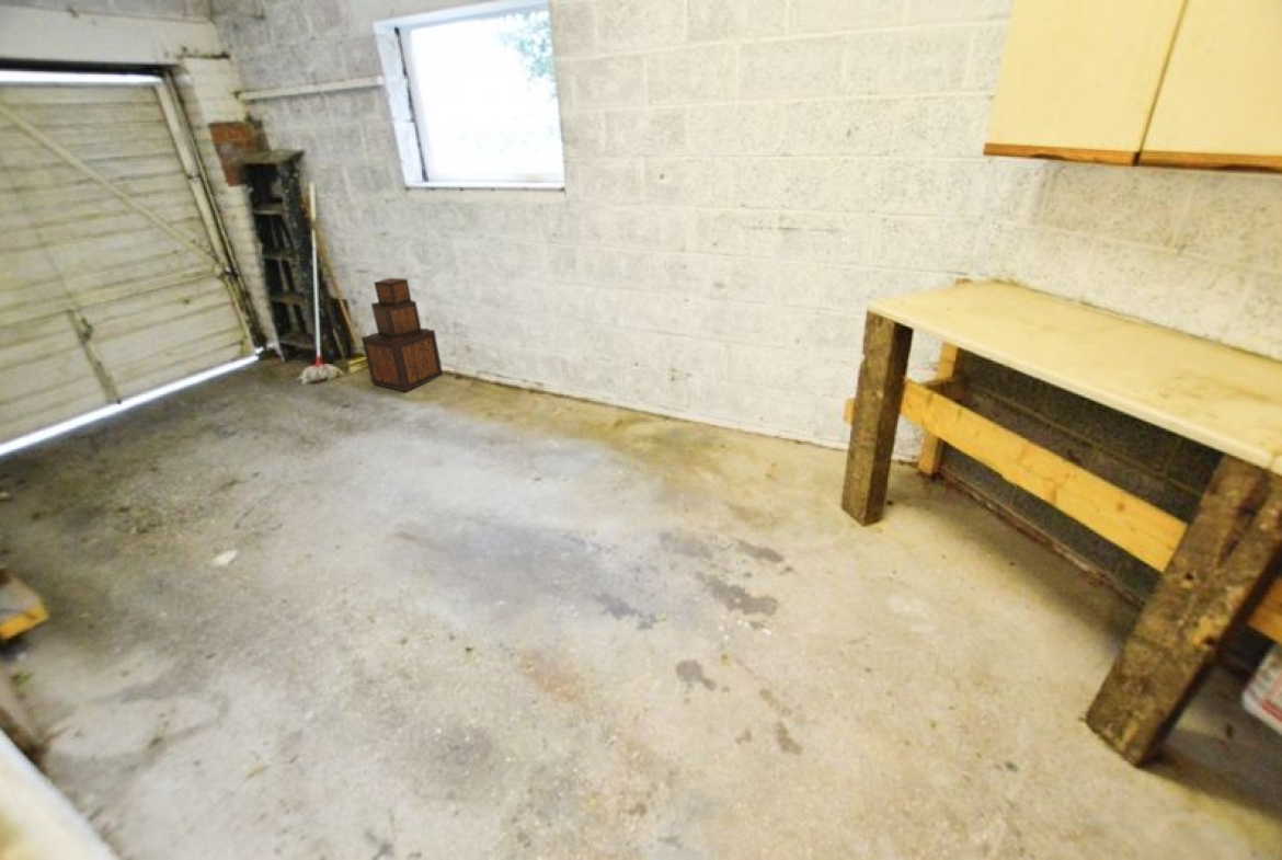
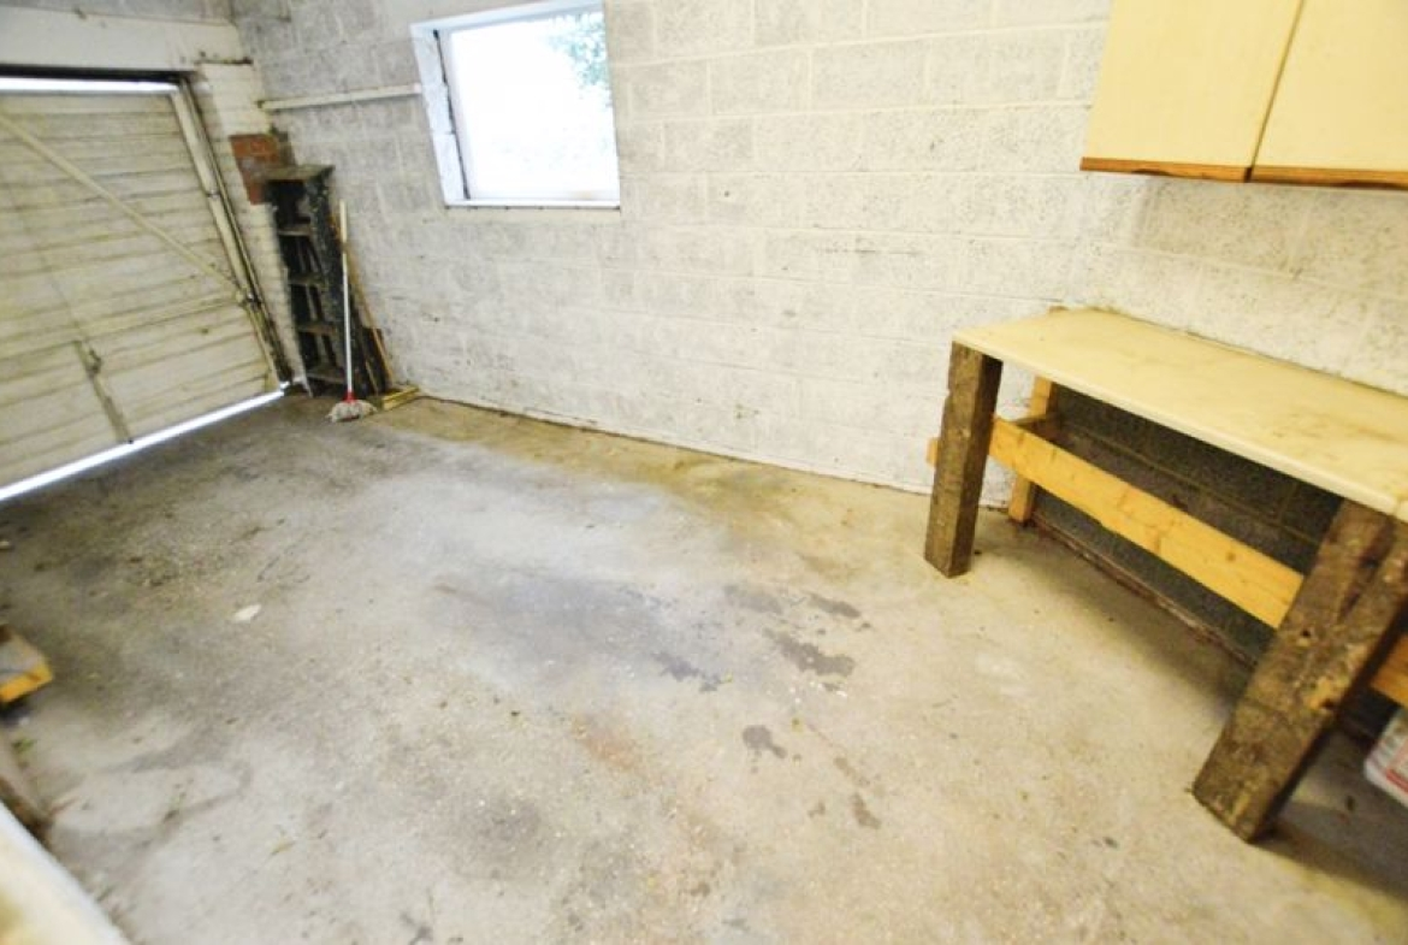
- storage boxes [360,277,444,392]
